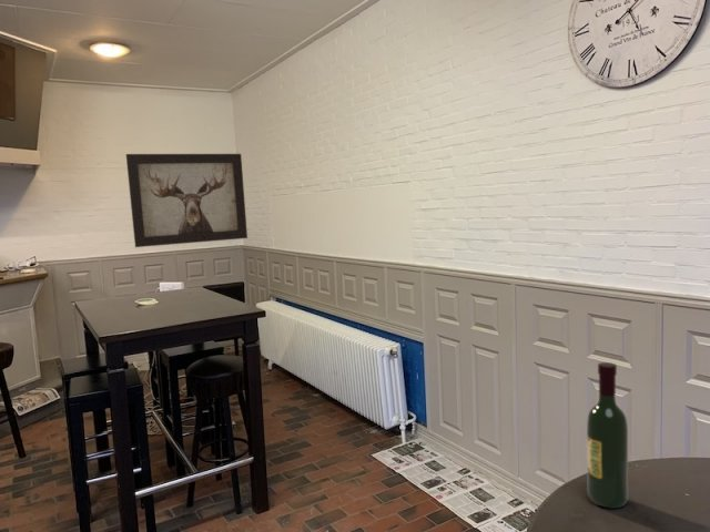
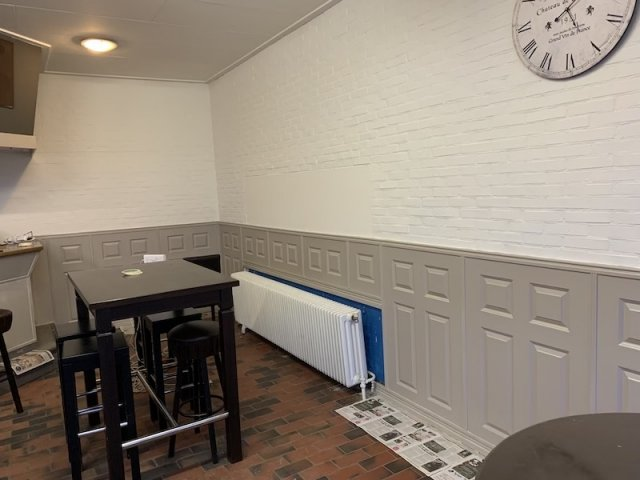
- wine bottle [586,361,629,509]
- wall art [125,153,248,248]
